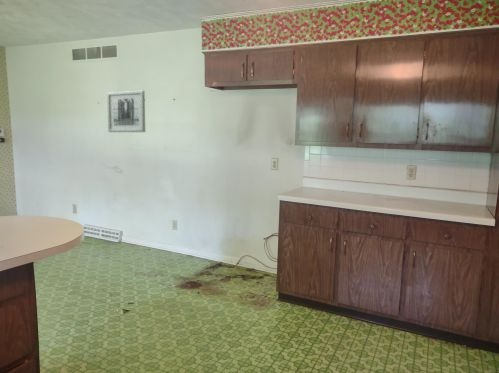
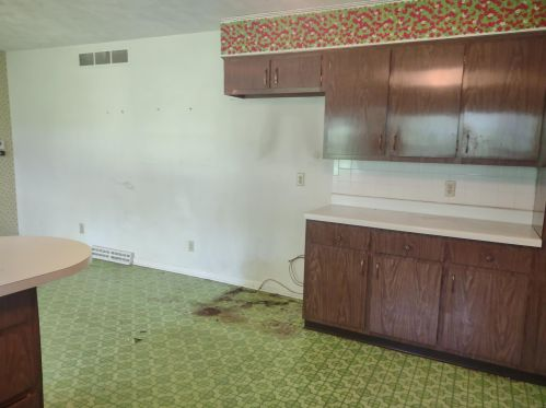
- wall art [106,90,146,133]
